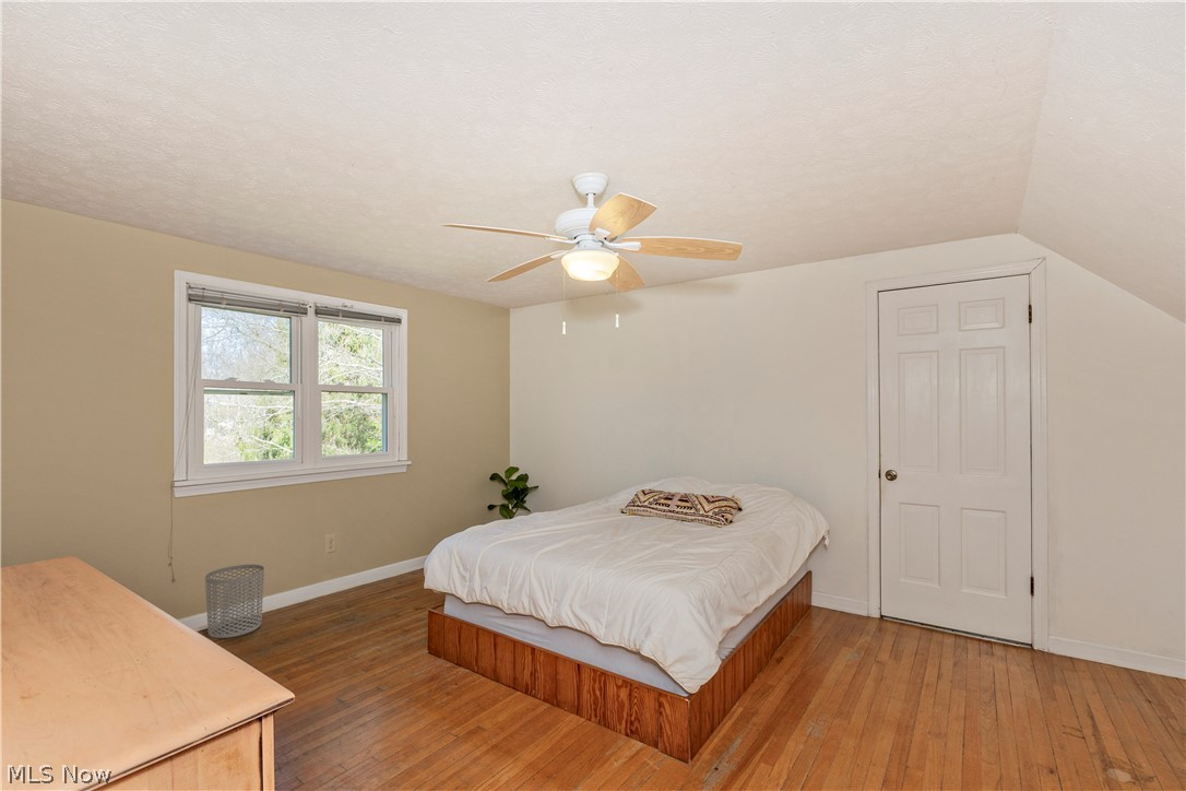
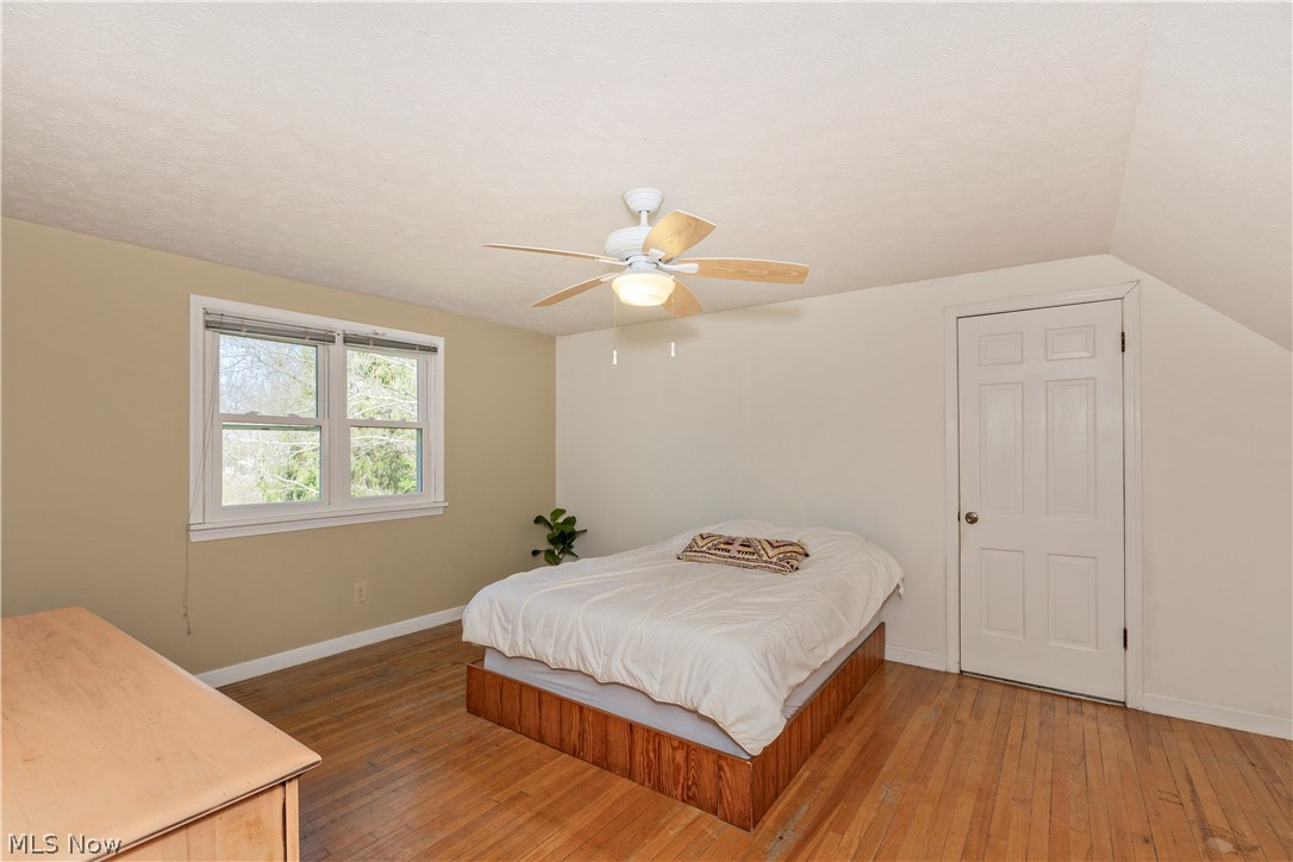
- waste bin [204,564,265,639]
